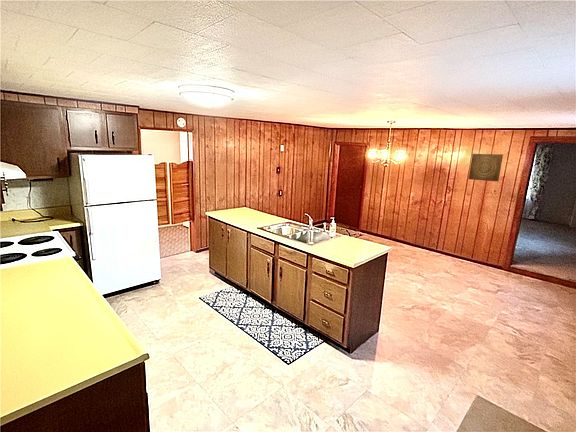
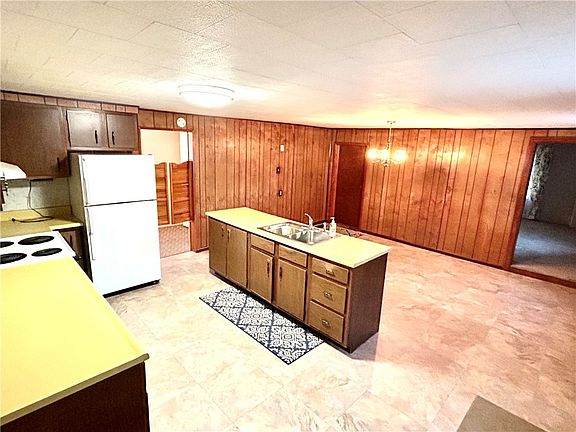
- wall art [468,153,504,182]
